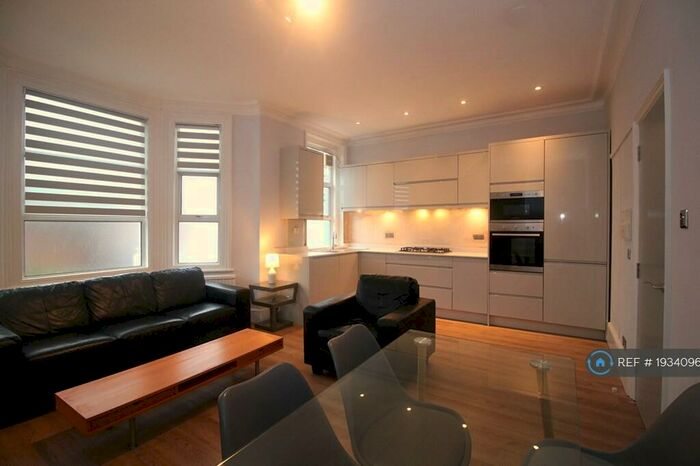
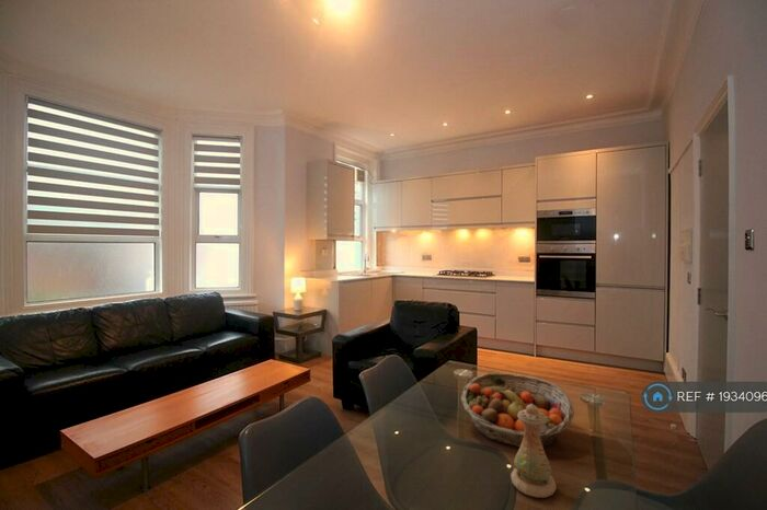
+ fruit basket [460,372,575,449]
+ vase [510,404,558,499]
